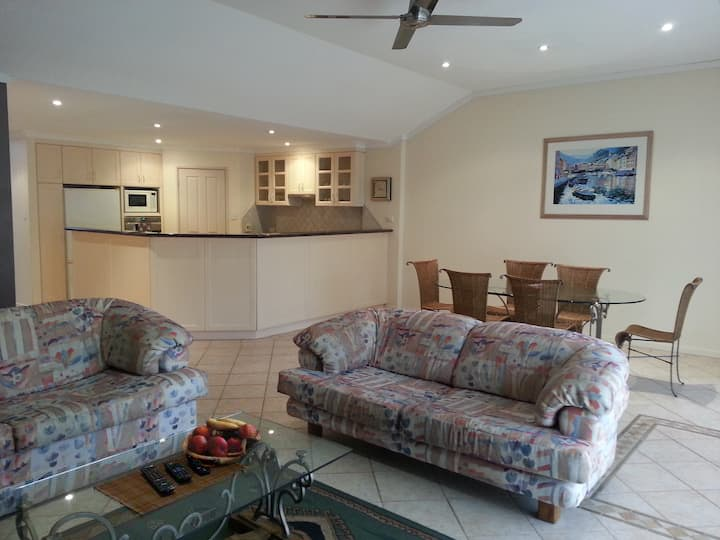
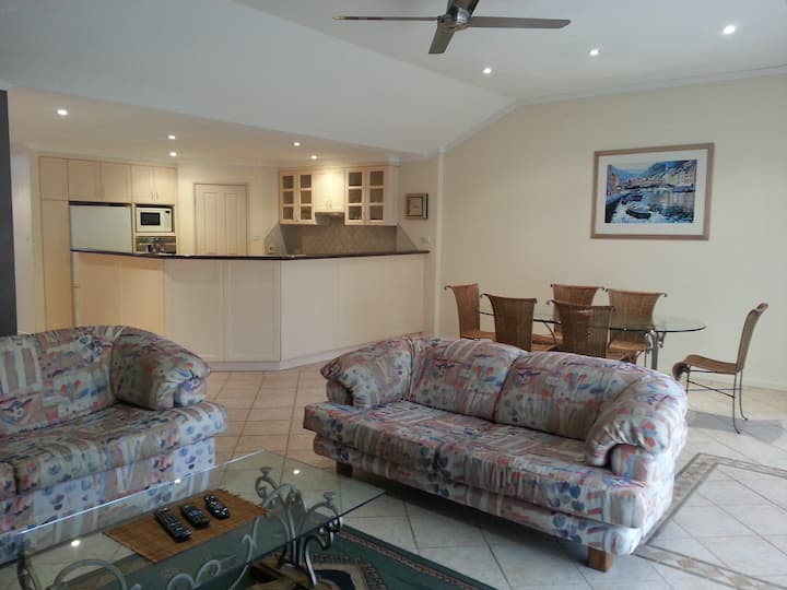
- fruit basket [181,417,263,468]
